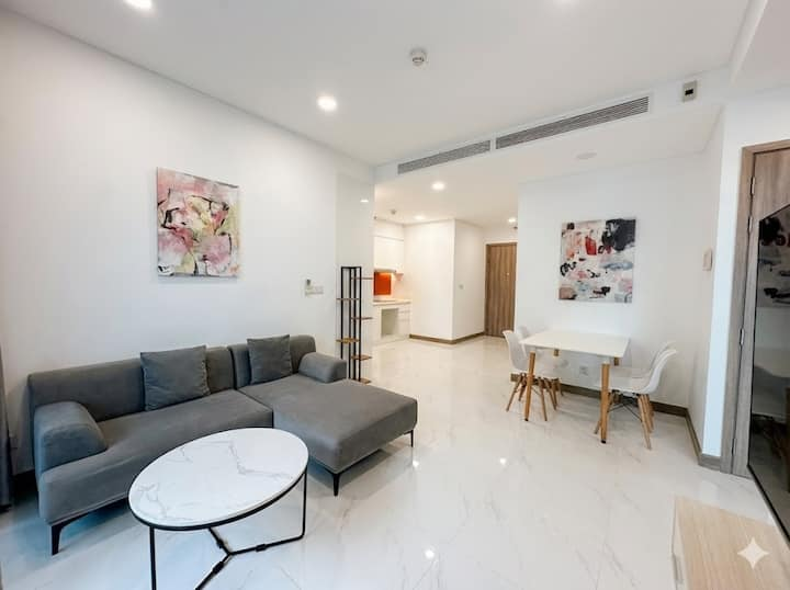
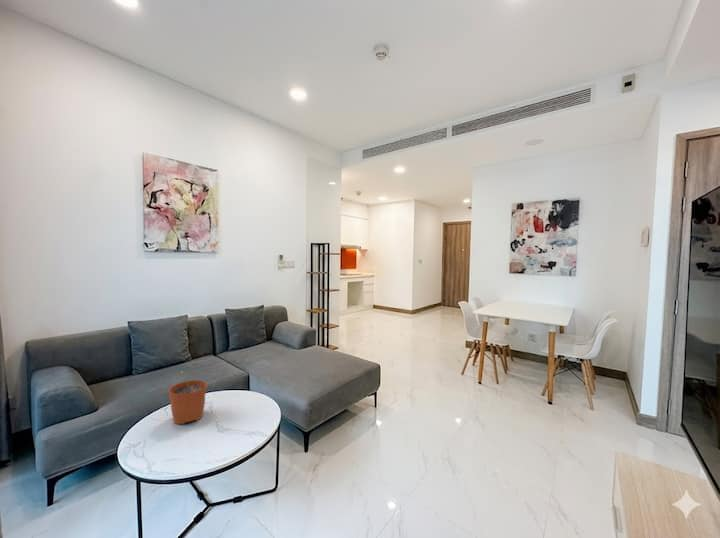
+ plant pot [168,370,208,425]
